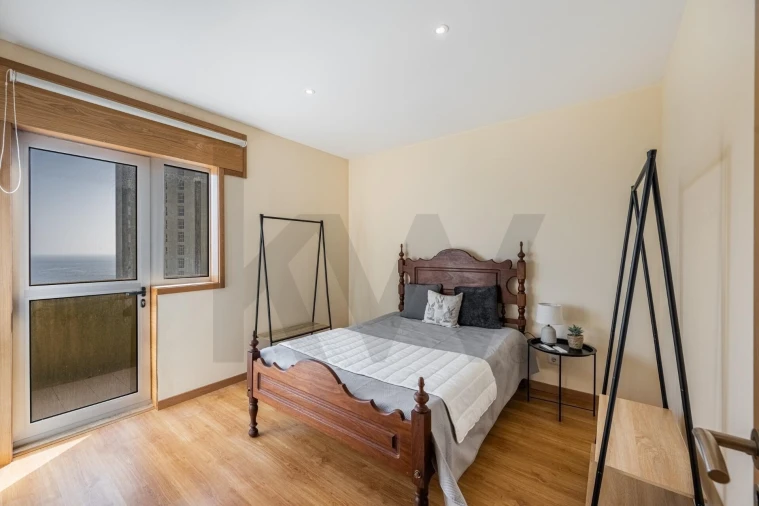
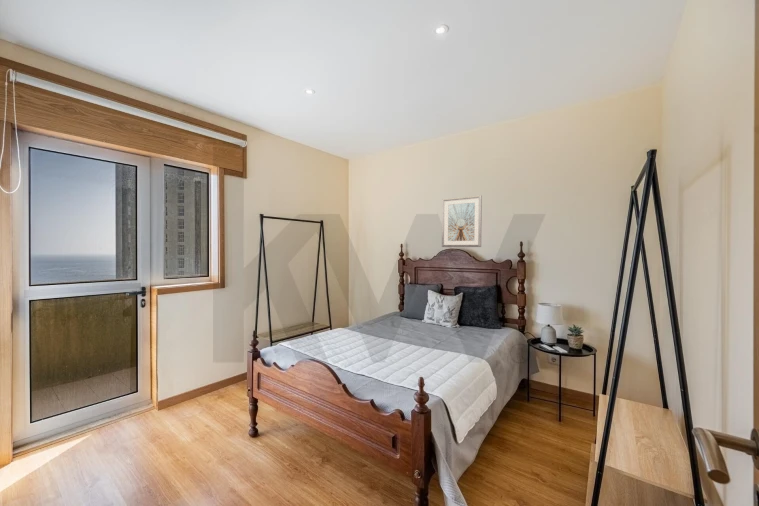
+ picture frame [441,194,483,248]
